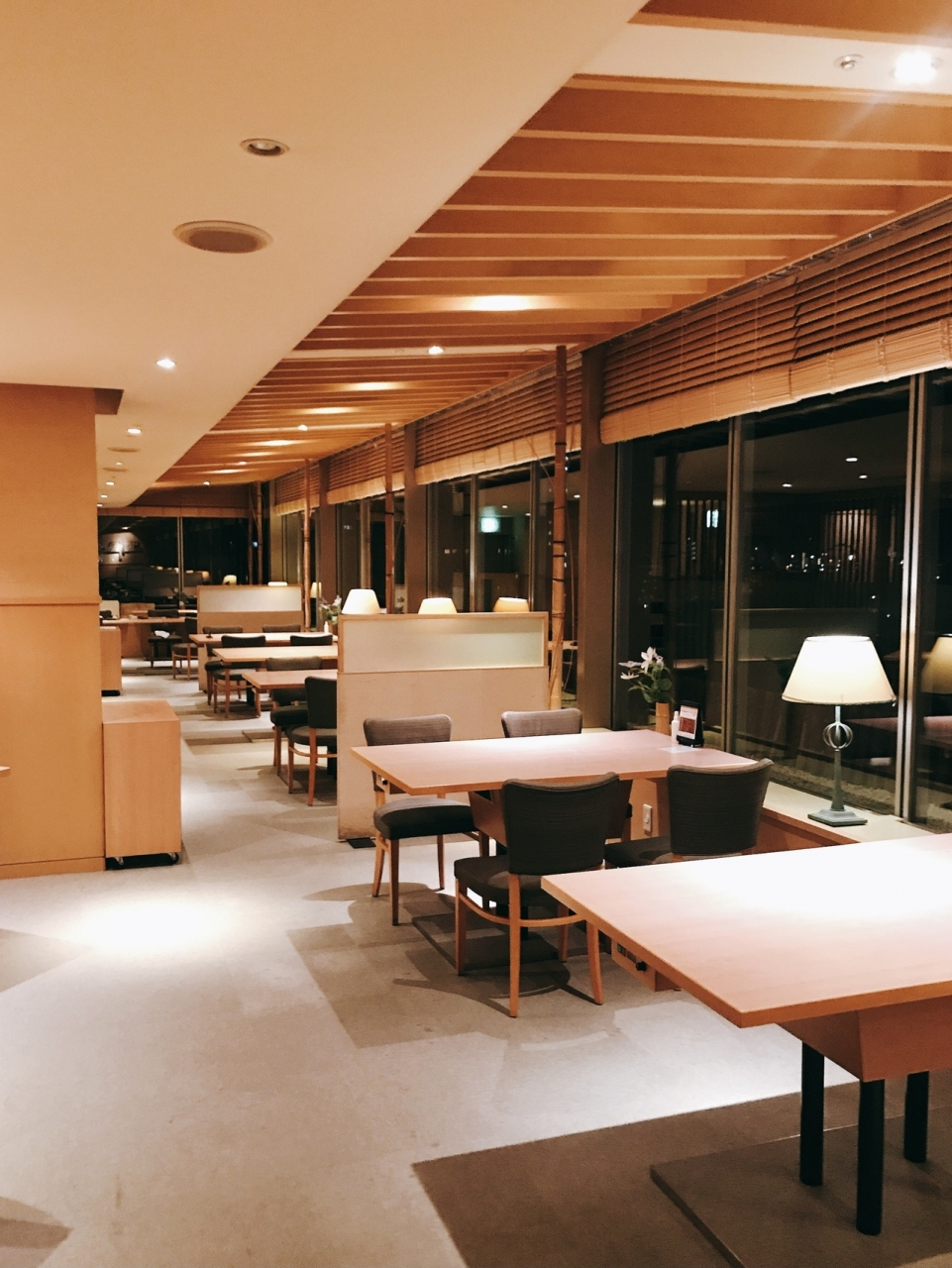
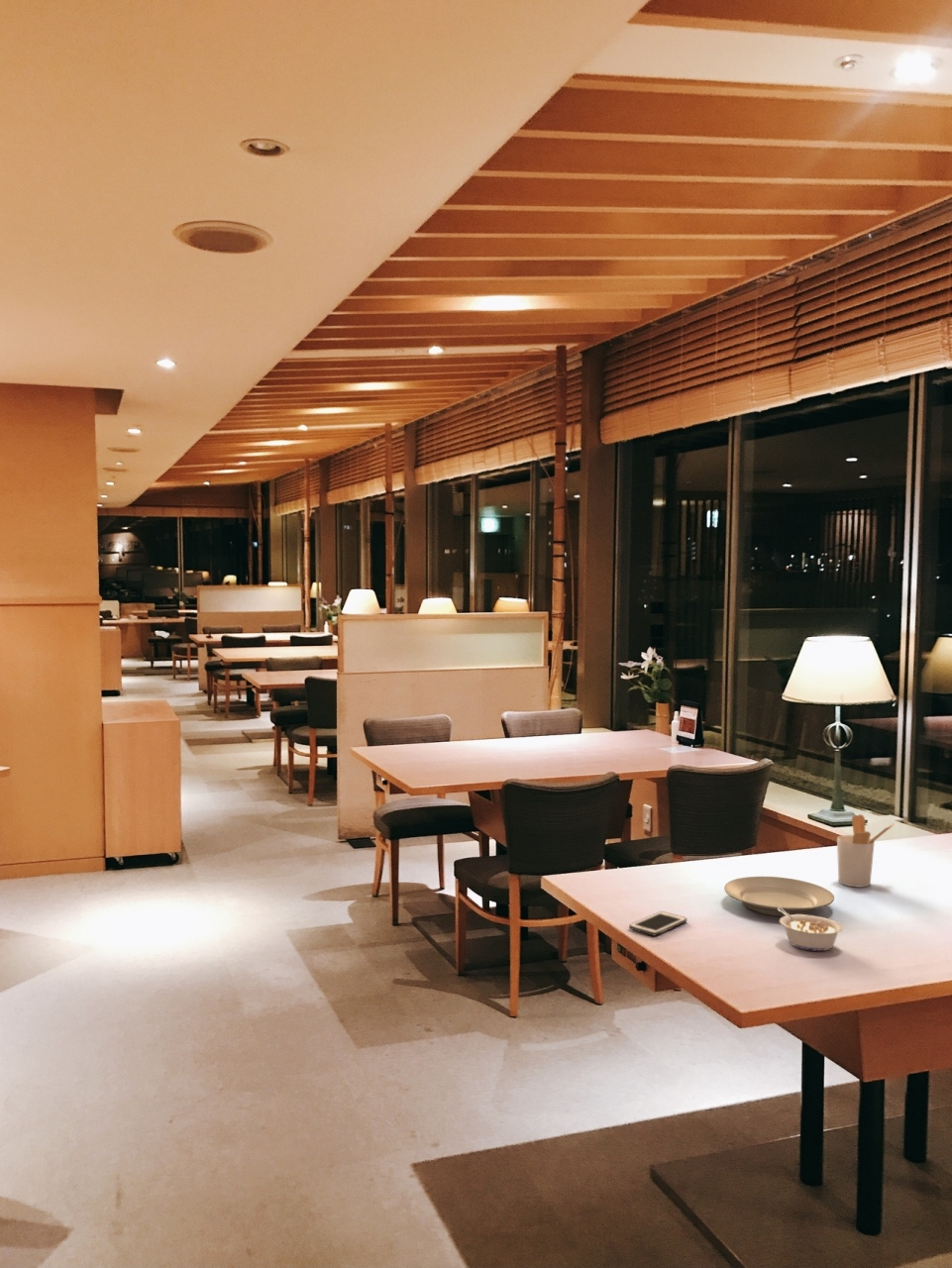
+ cell phone [628,910,688,937]
+ legume [778,907,844,952]
+ utensil holder [836,813,896,888]
+ plate [723,876,835,917]
